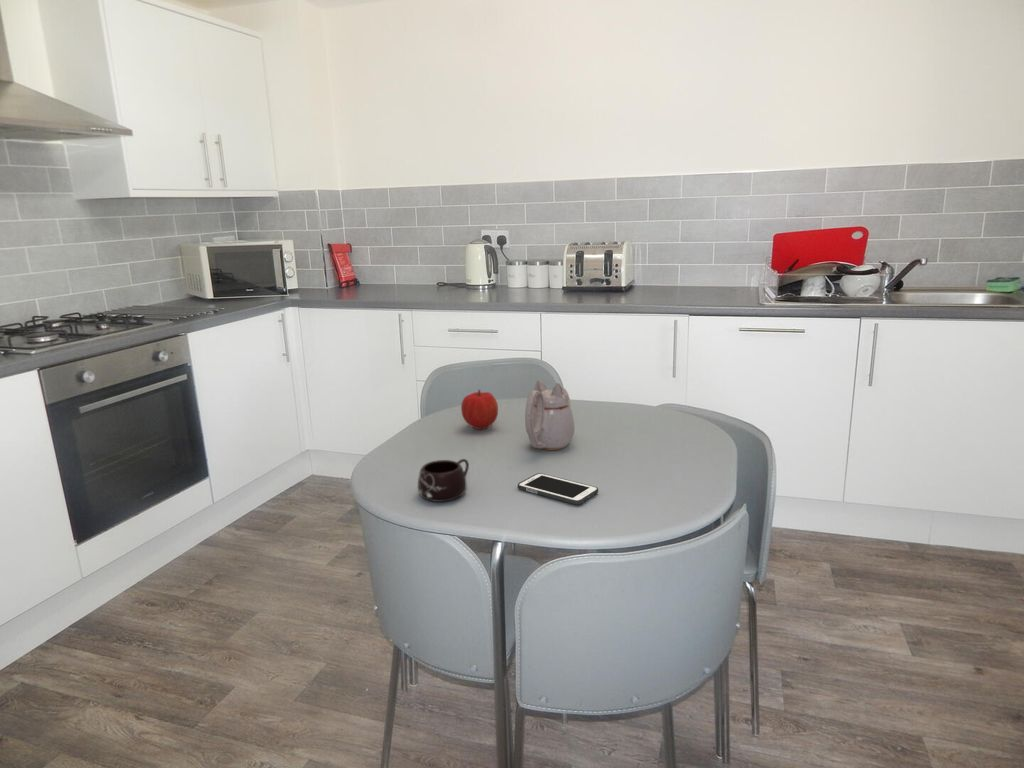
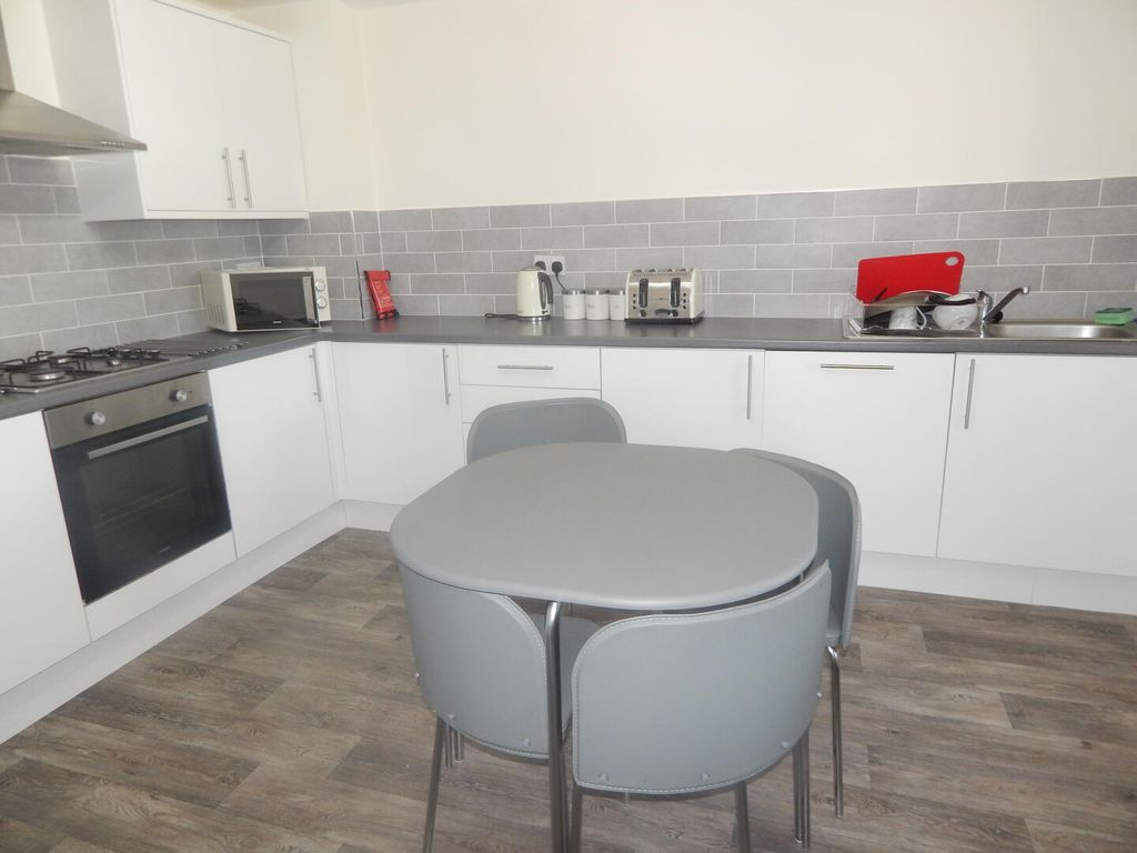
- teapot [524,380,576,451]
- mug [417,458,470,503]
- cell phone [517,472,599,506]
- fruit [460,389,499,431]
